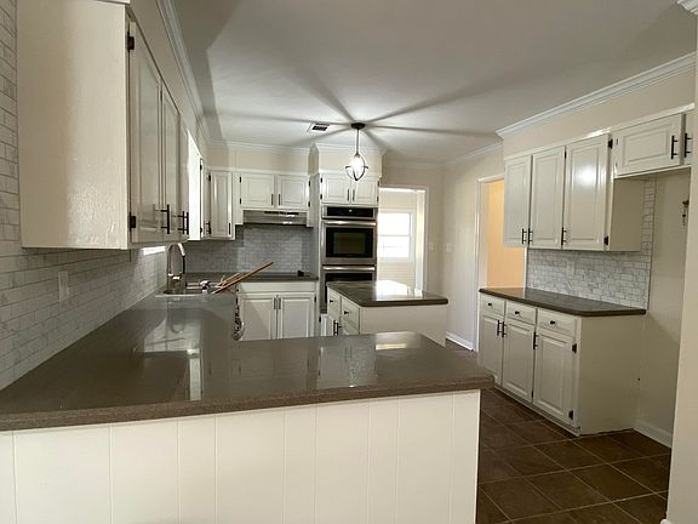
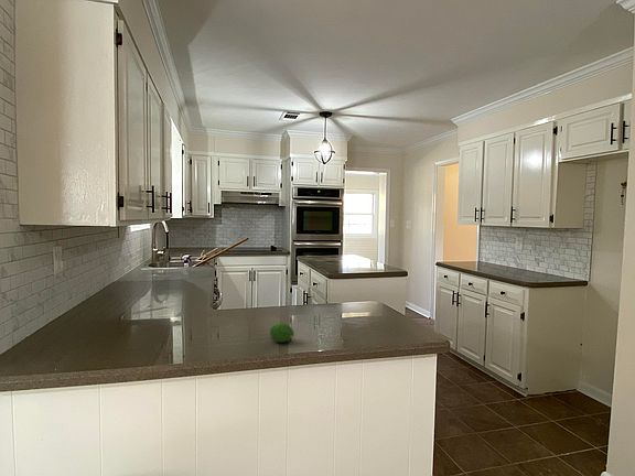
+ fruit [269,322,294,344]
